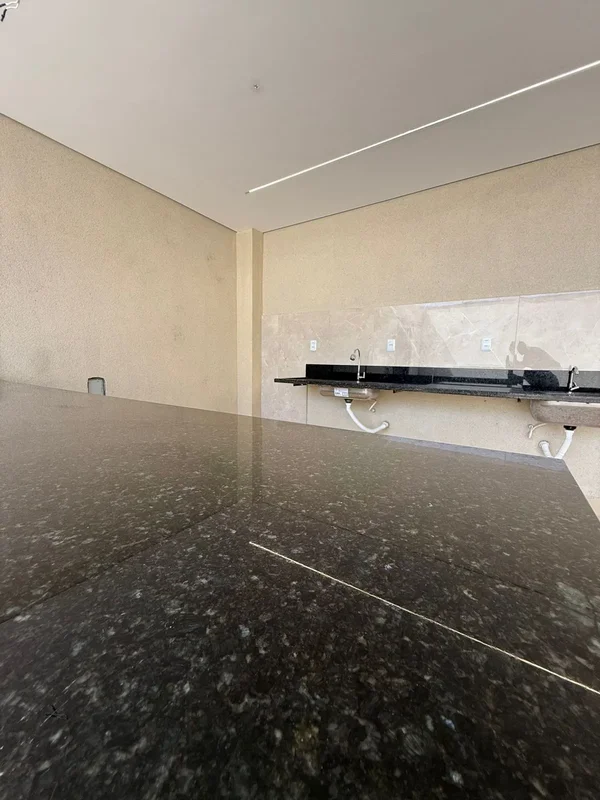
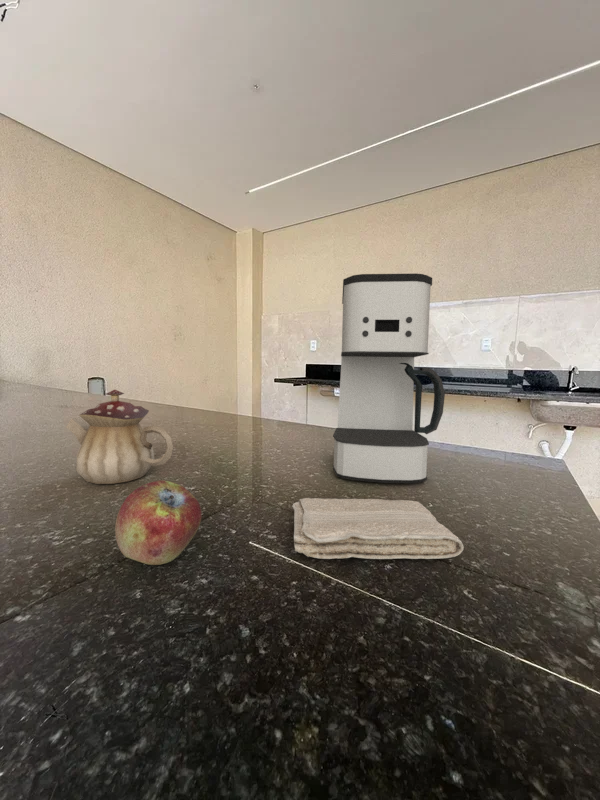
+ coffee maker [332,273,446,484]
+ washcloth [291,497,465,560]
+ teapot [66,389,174,485]
+ fruit [114,480,203,566]
